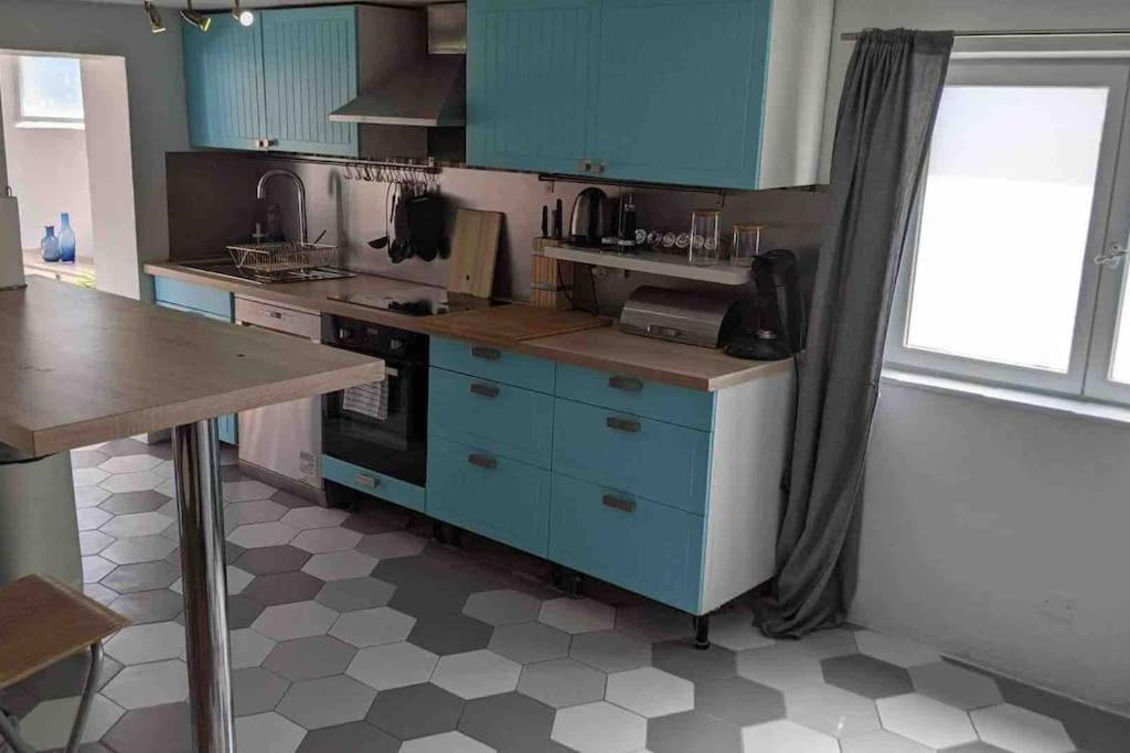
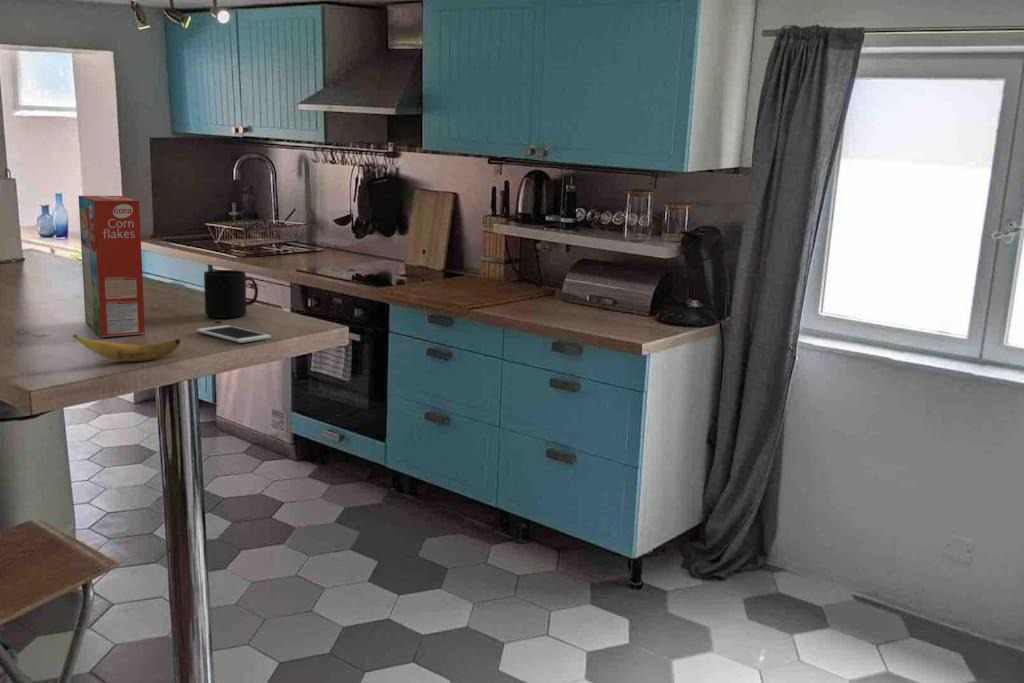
+ cereal box [78,195,146,338]
+ mug [203,269,259,319]
+ cell phone [196,324,272,344]
+ banana [72,333,181,362]
